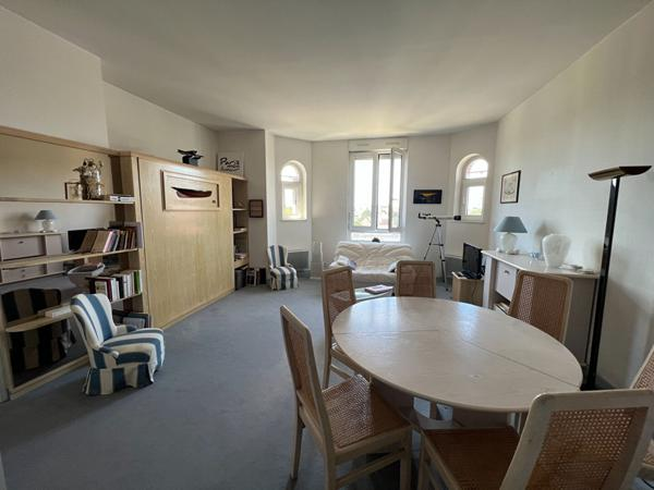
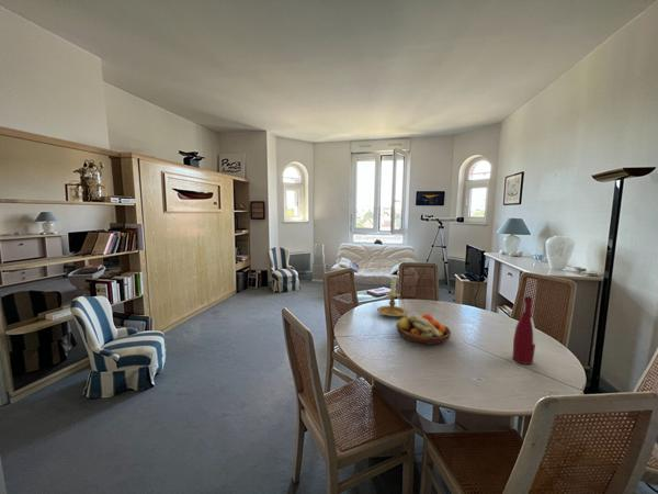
+ fruit bowl [395,313,452,346]
+ candle holder [376,278,409,318]
+ alcohol [512,295,536,366]
